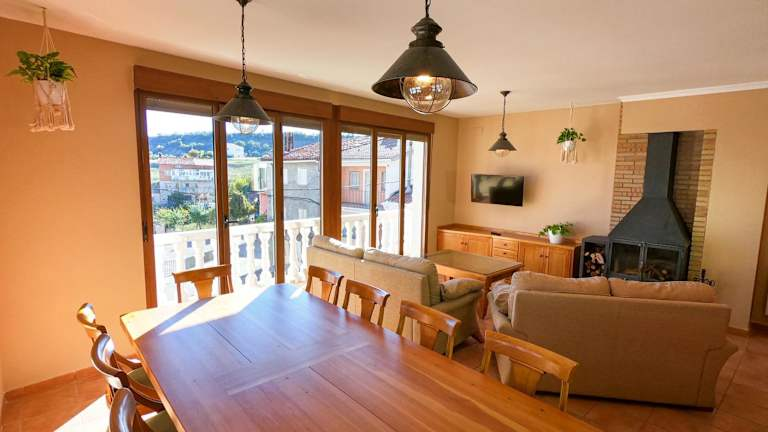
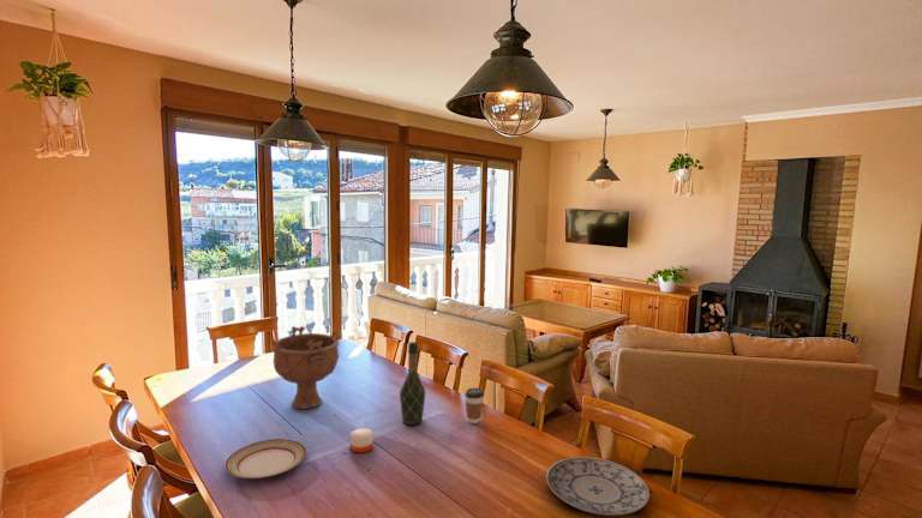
+ wine bottle [399,341,426,426]
+ plate [545,456,651,517]
+ decorative bowl [271,325,340,410]
+ candle [349,427,375,454]
+ coffee cup [463,387,485,424]
+ plate [224,438,307,480]
